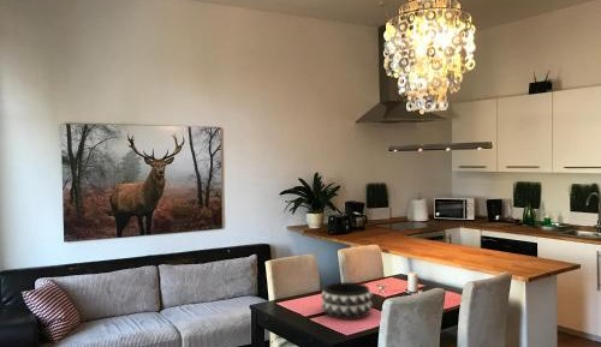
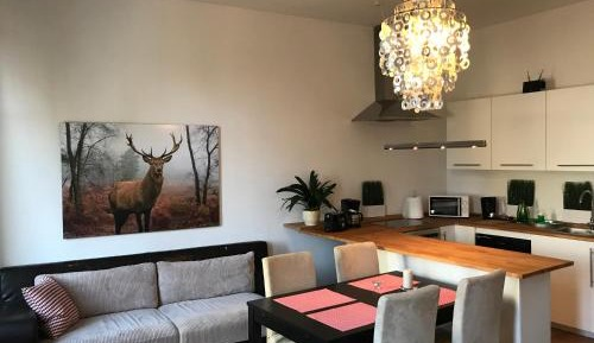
- decorative bowl [320,281,374,319]
